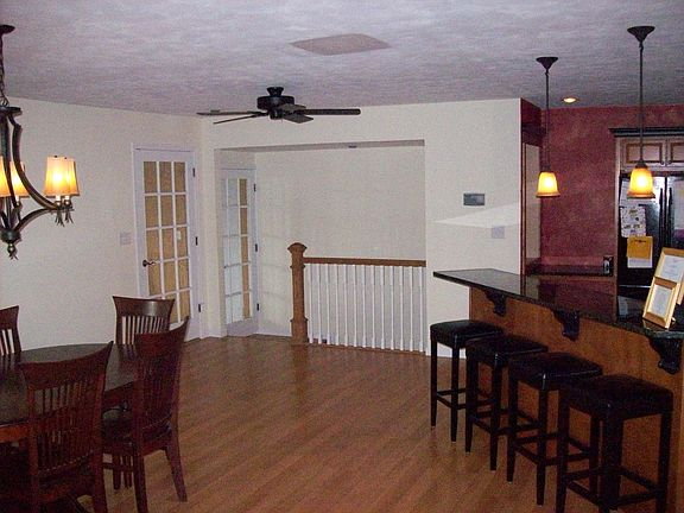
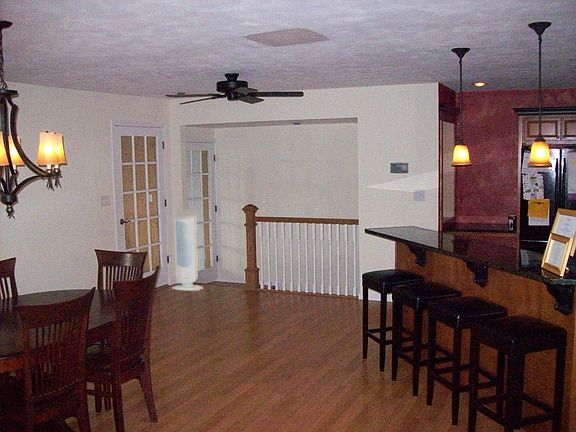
+ air purifier [171,208,204,291]
